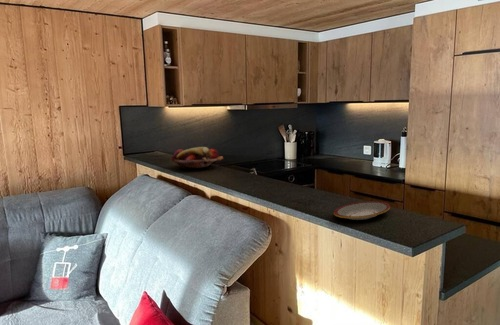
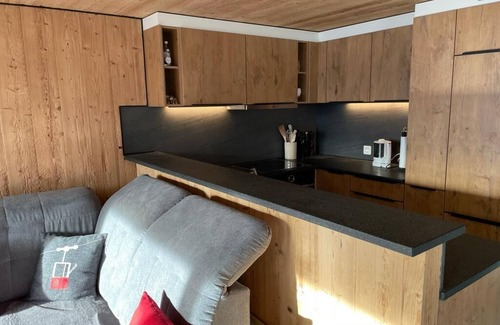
- fruit basket [169,146,224,172]
- plate [333,200,391,221]
